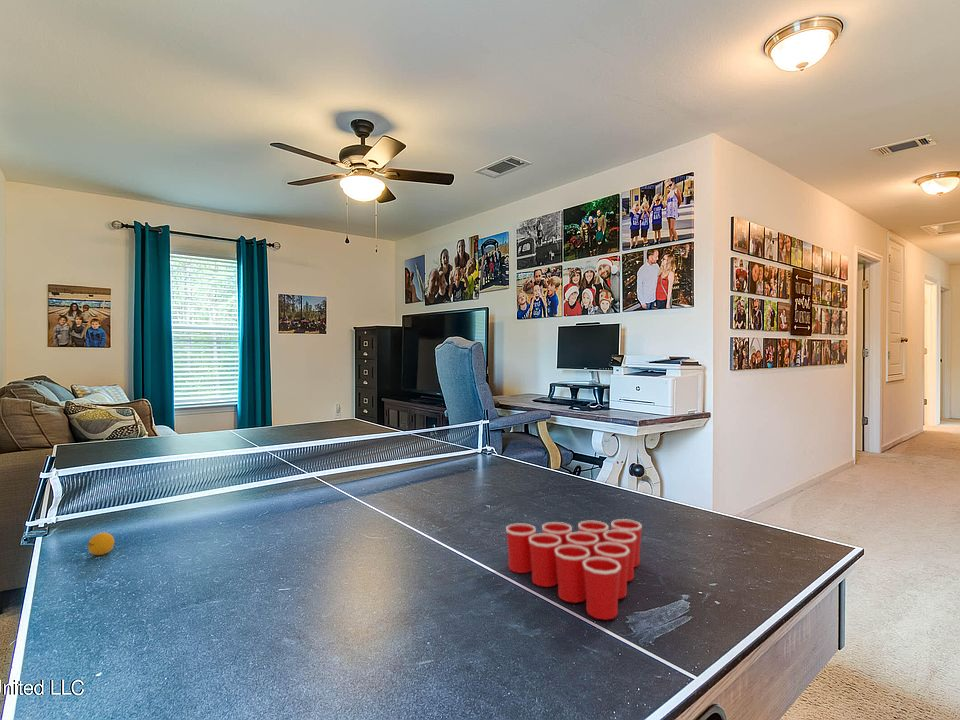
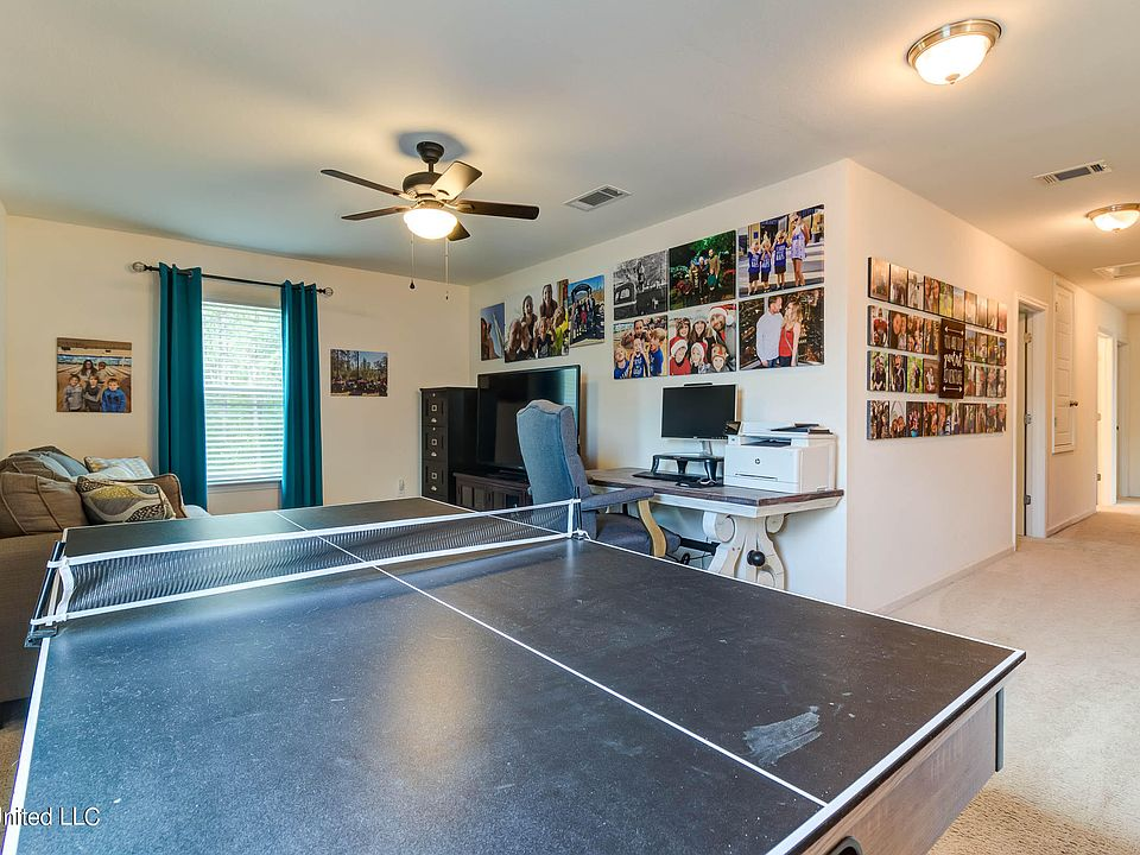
- cup [505,518,643,621]
- ping-pong ball [87,532,115,556]
